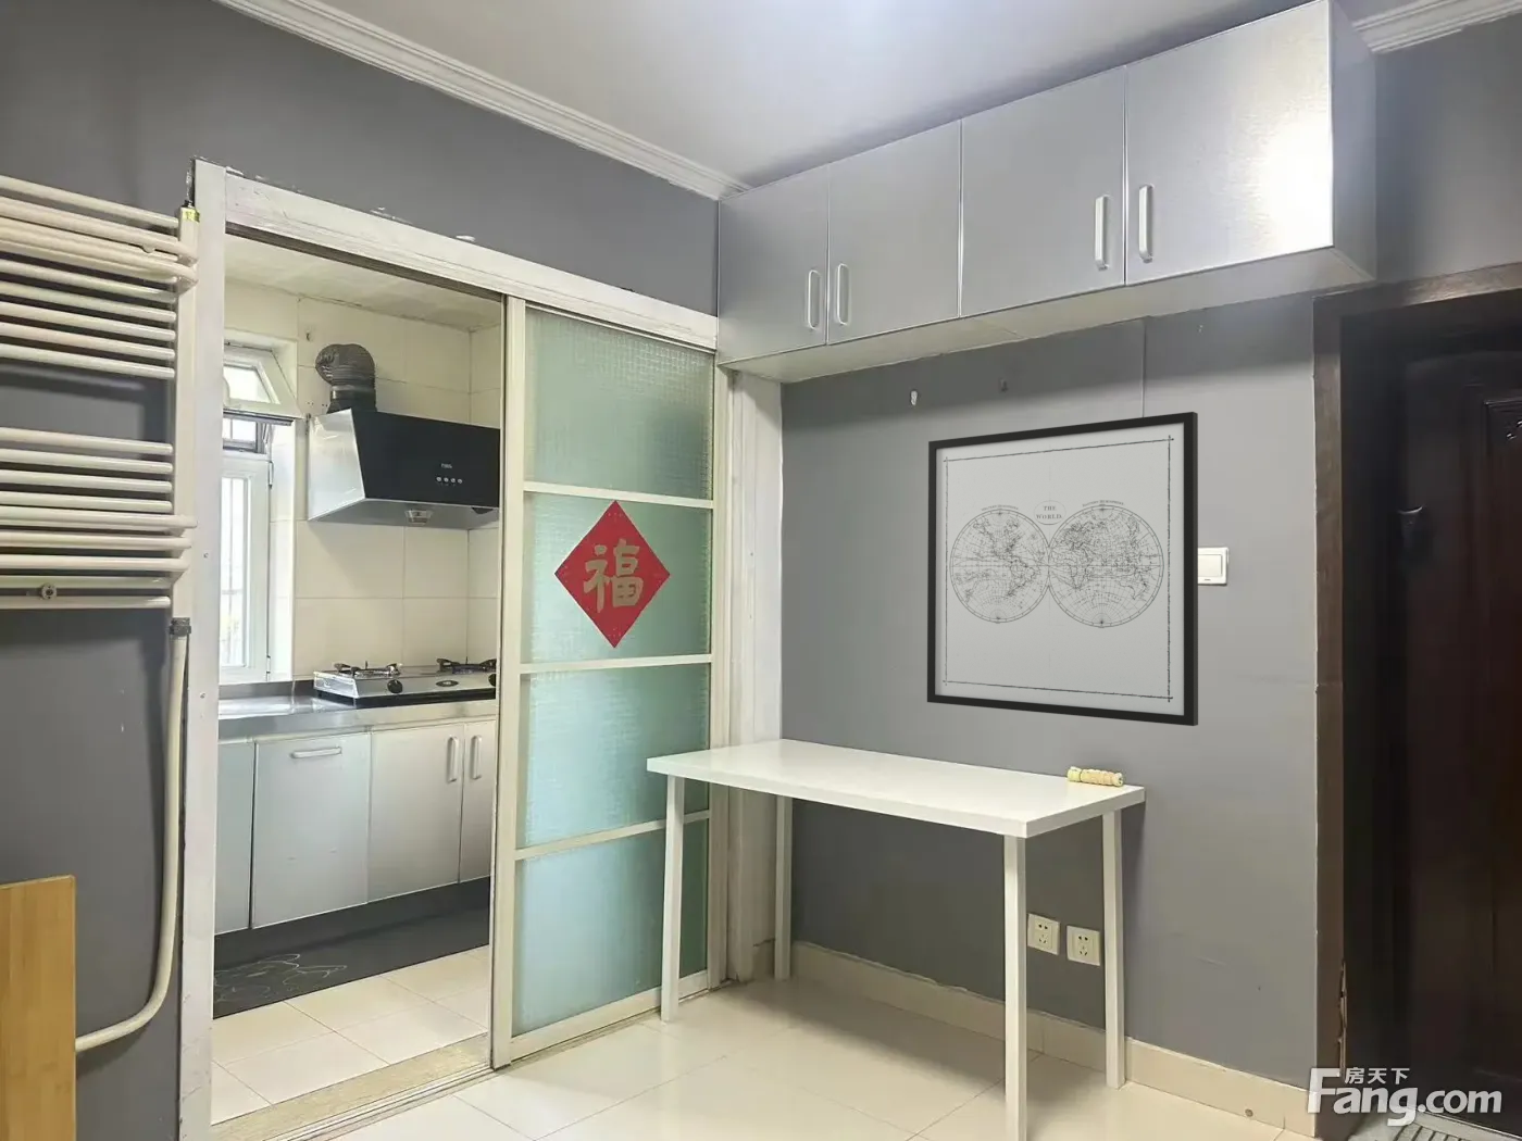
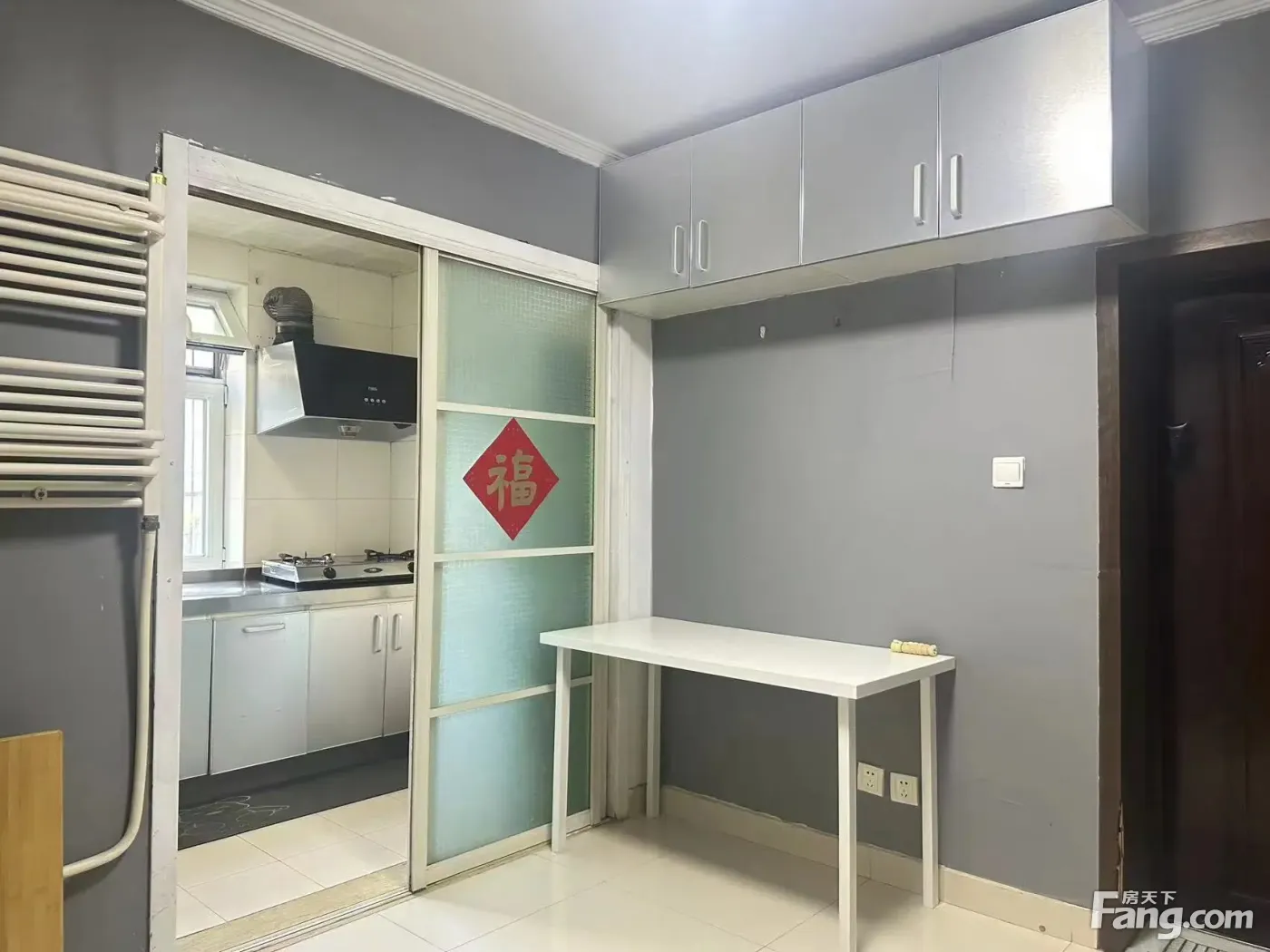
- wall art [926,411,1200,728]
